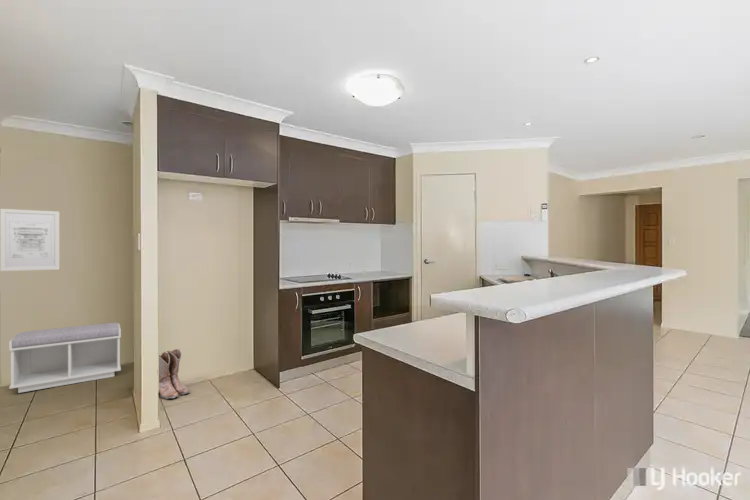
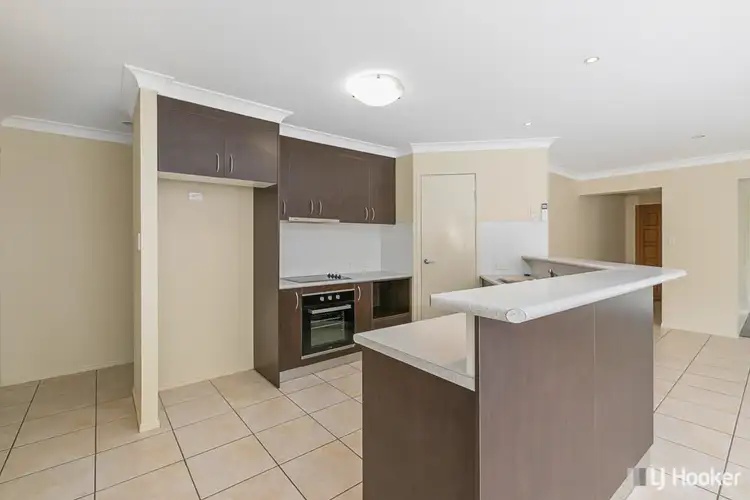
- bench [8,322,122,394]
- boots [158,348,191,400]
- wall art [0,208,61,272]
